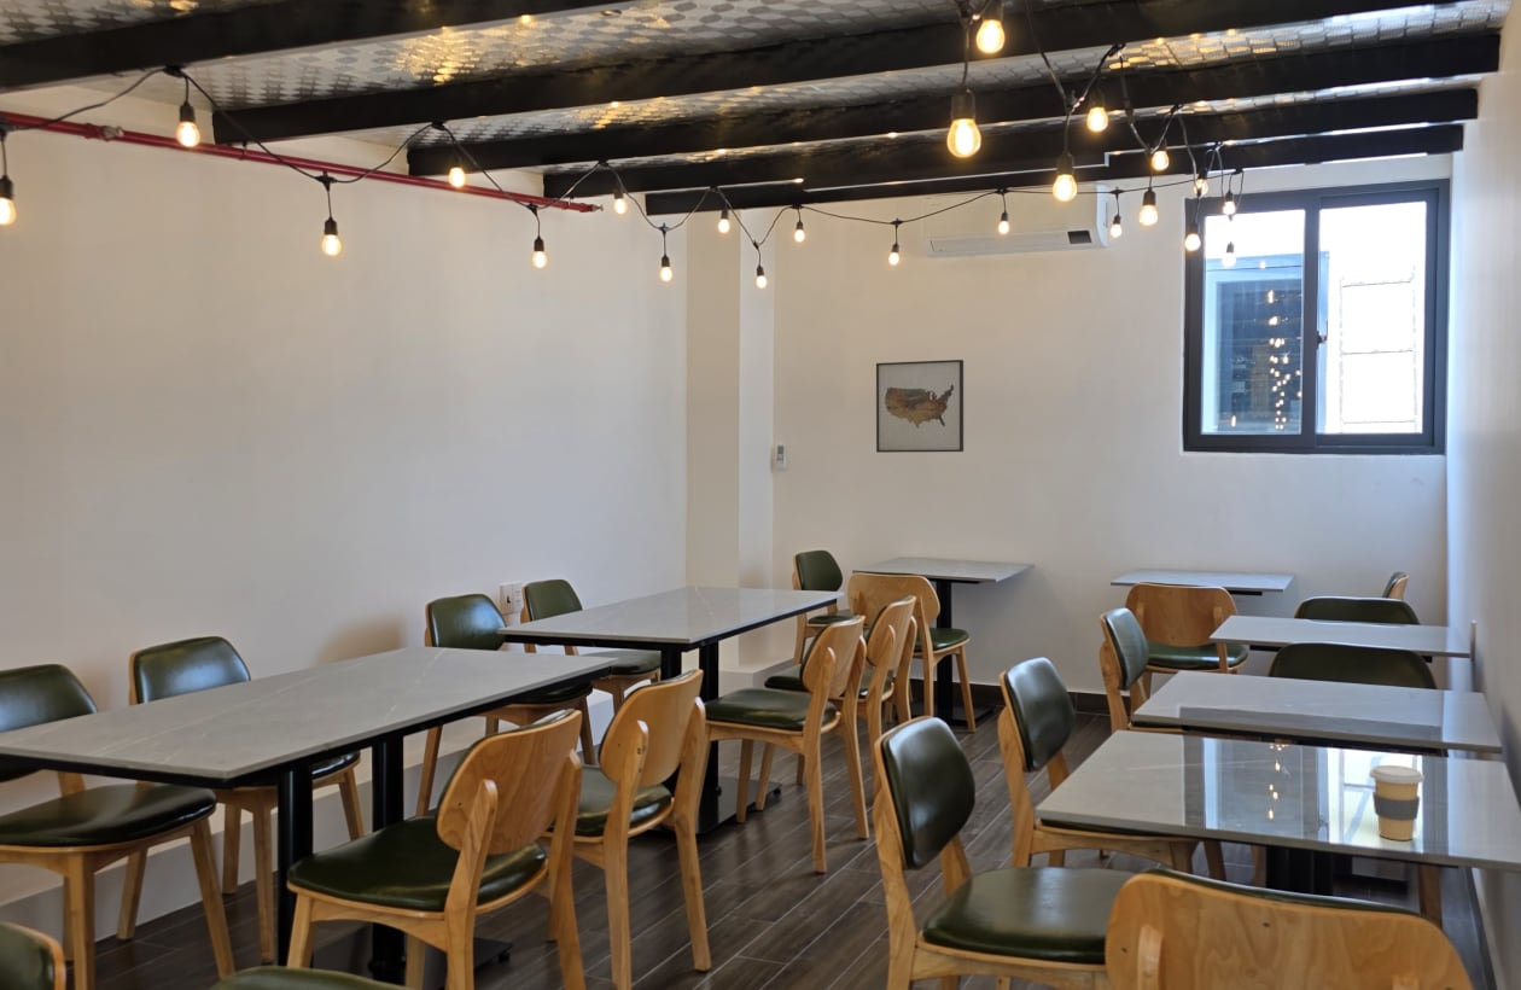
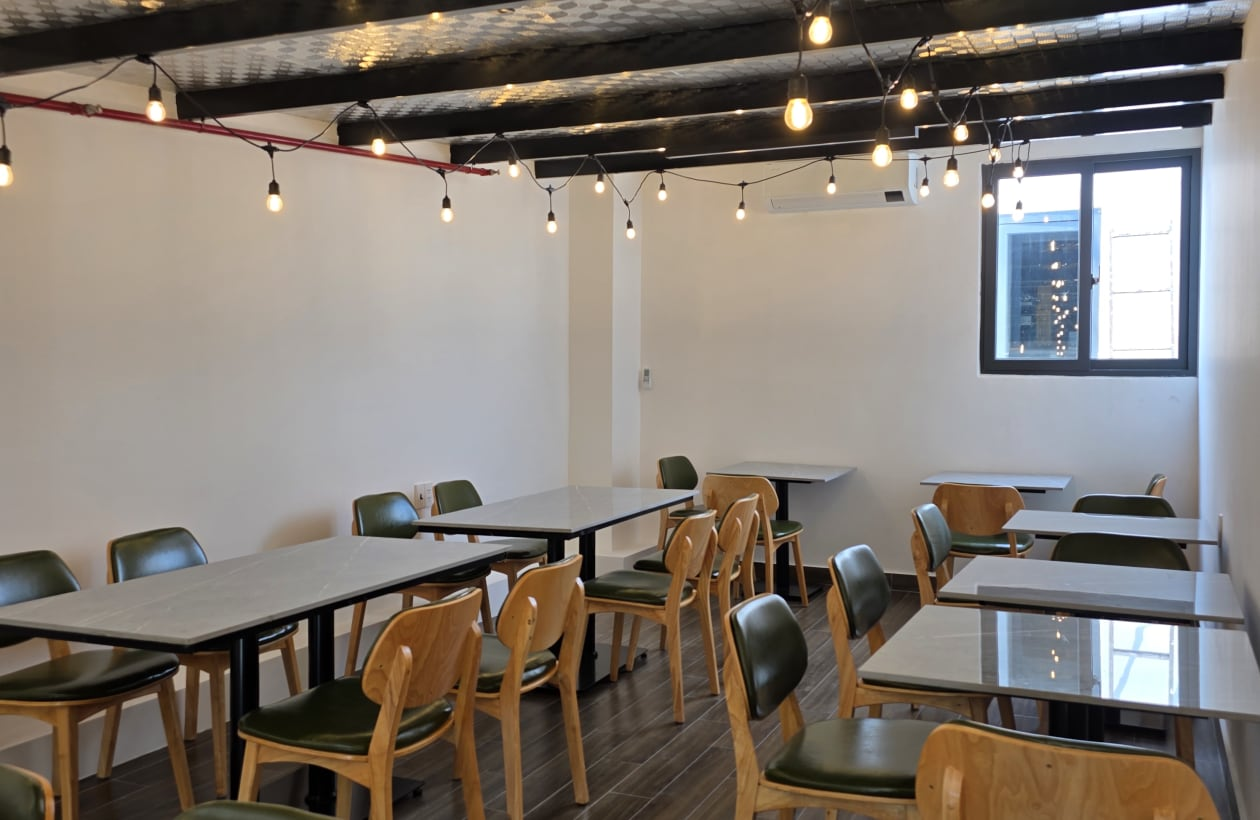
- coffee cup [1368,764,1426,842]
- wall art [875,359,965,454]
